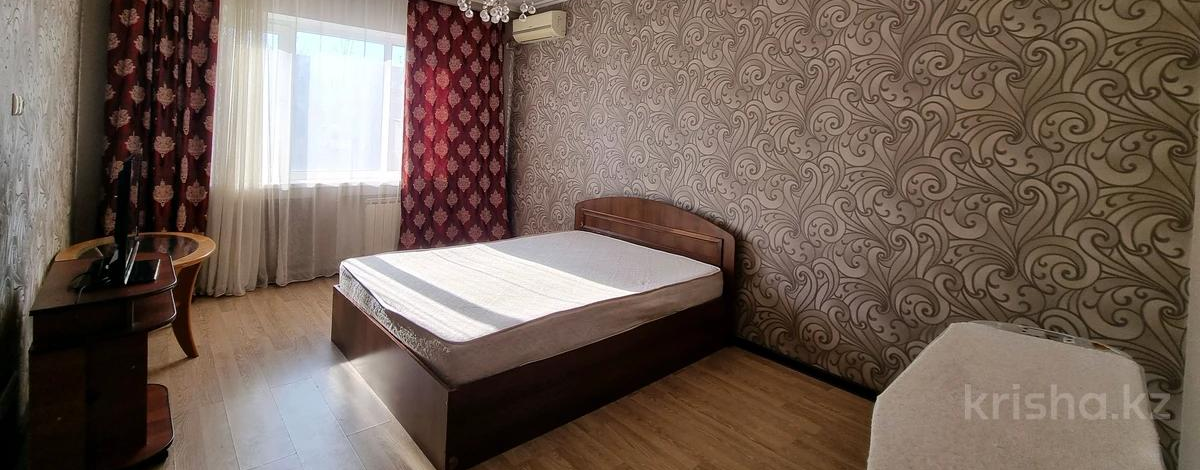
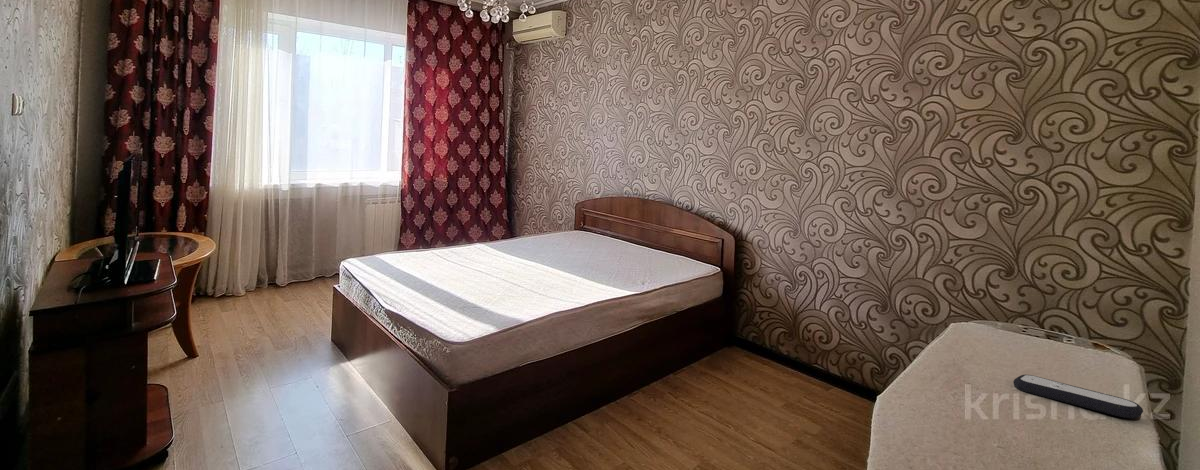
+ remote control [1012,374,1144,419]
